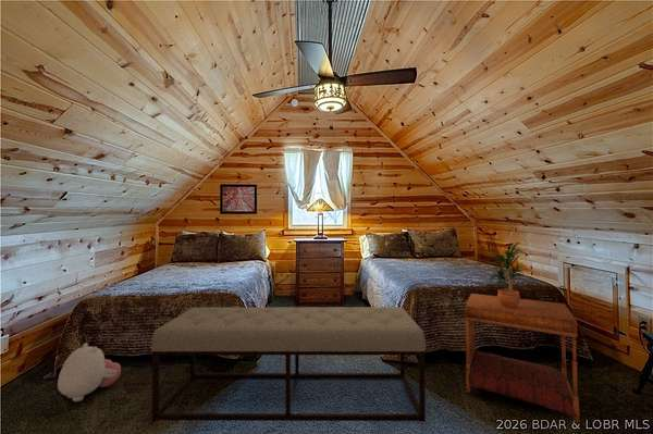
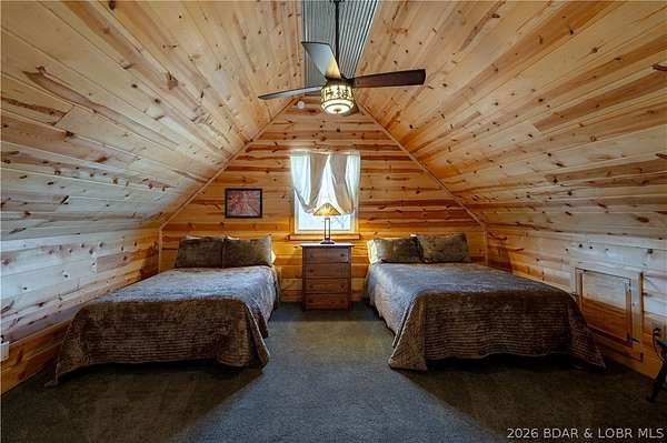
- potted plant [486,241,530,309]
- plush toy [57,342,122,402]
- canopy bed [464,293,580,424]
- bench [150,306,427,423]
